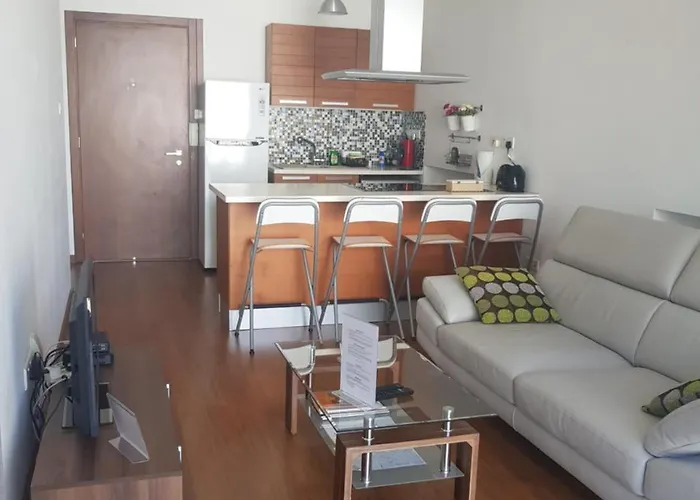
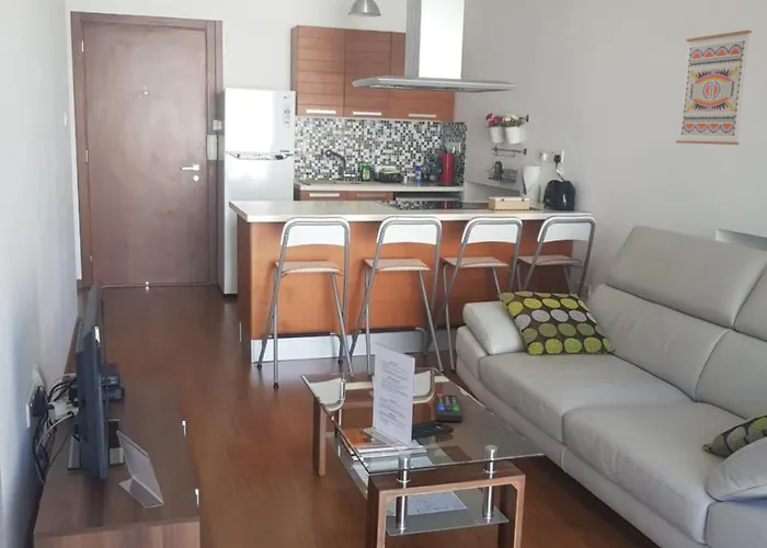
+ remote control [434,393,463,423]
+ wall art [675,30,753,146]
